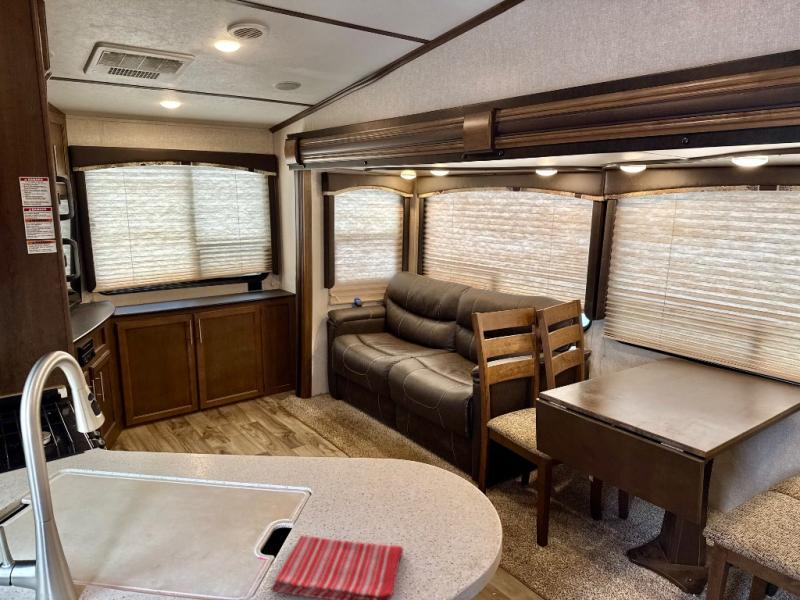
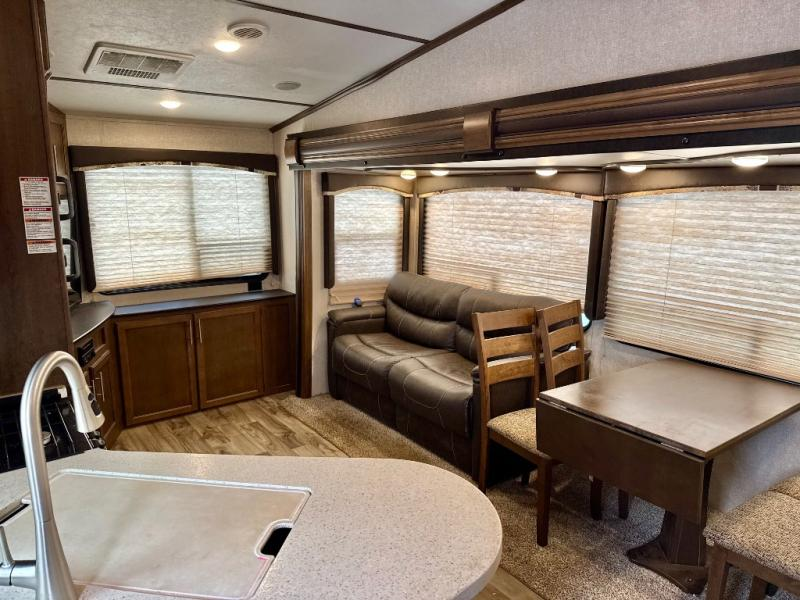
- dish towel [270,534,404,600]
